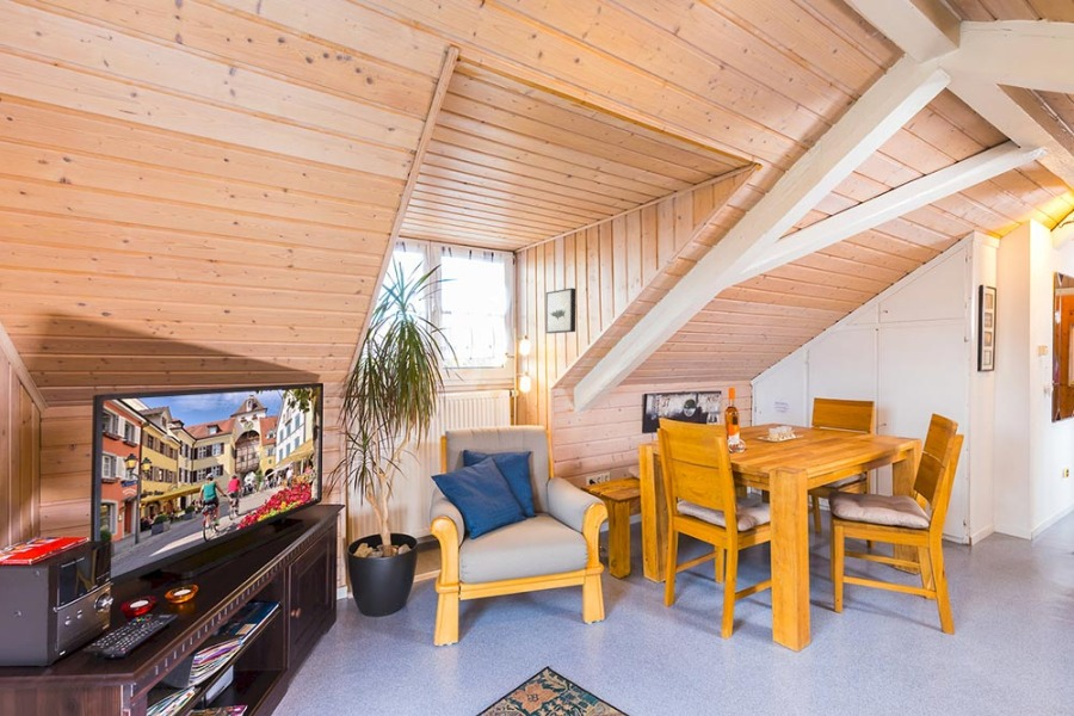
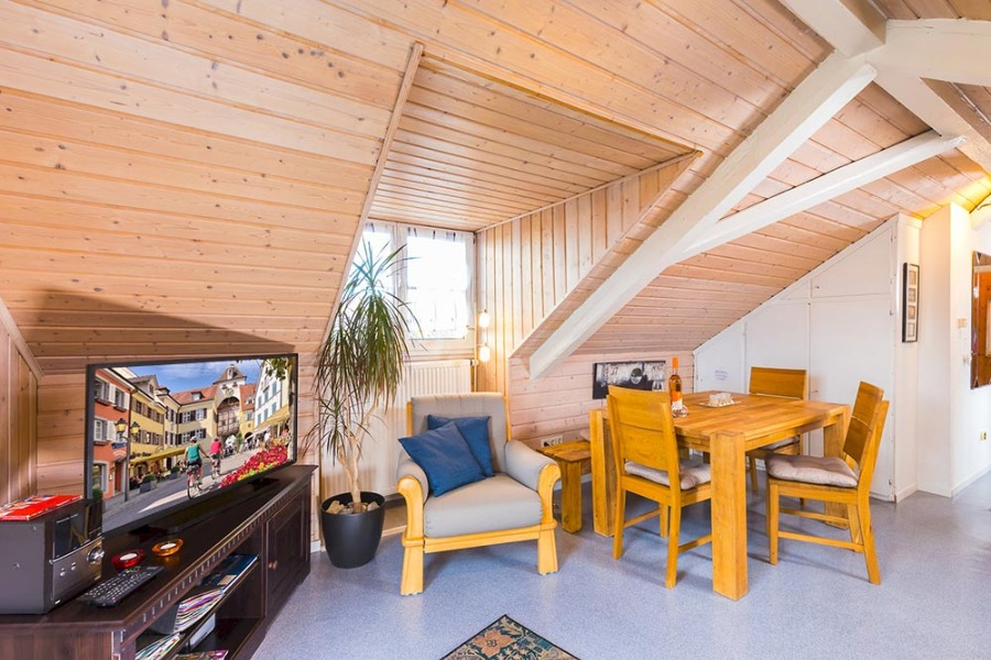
- wall art [544,286,576,334]
